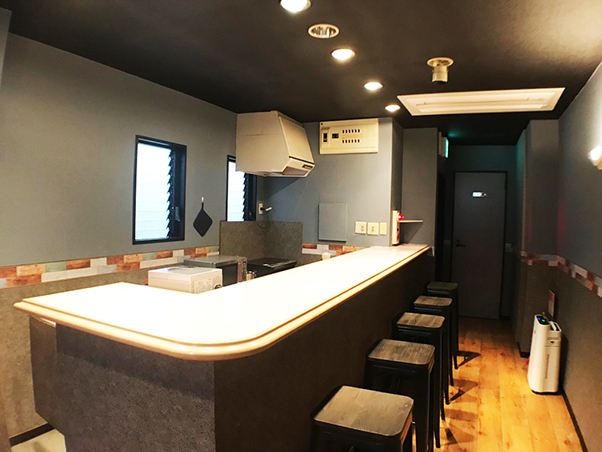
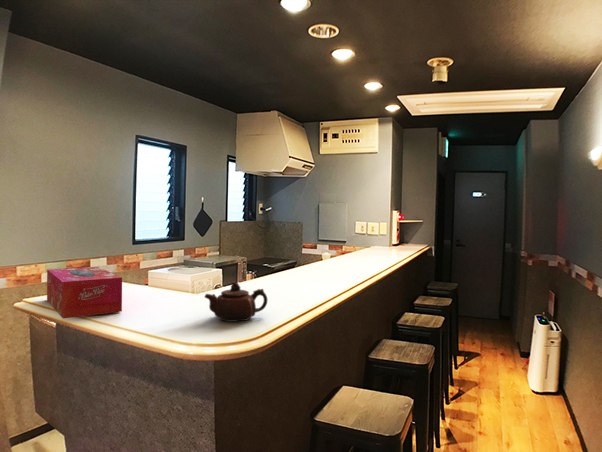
+ tissue box [46,266,123,319]
+ teapot [204,281,268,323]
